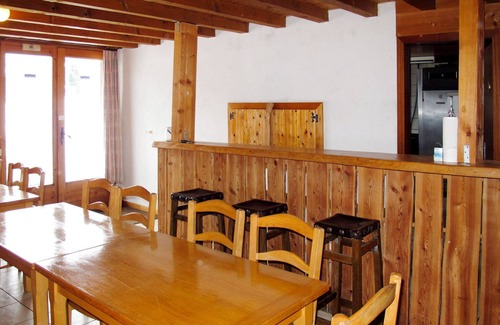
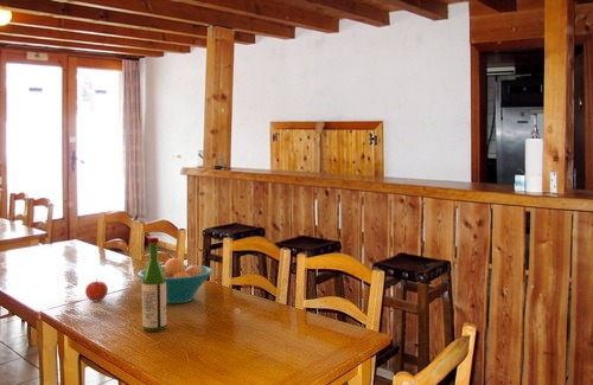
+ wine bottle [141,236,167,333]
+ fruit bowl [136,257,213,304]
+ apple [84,278,109,302]
